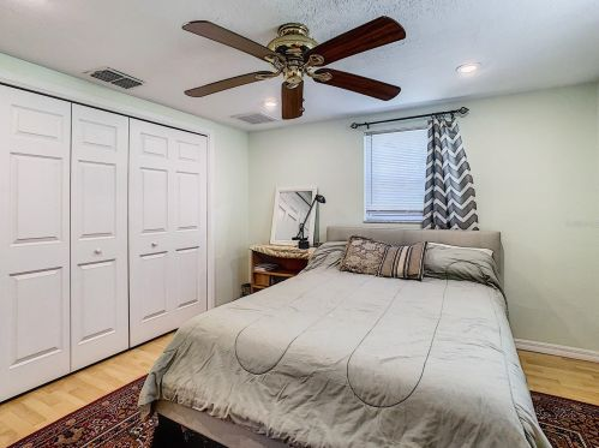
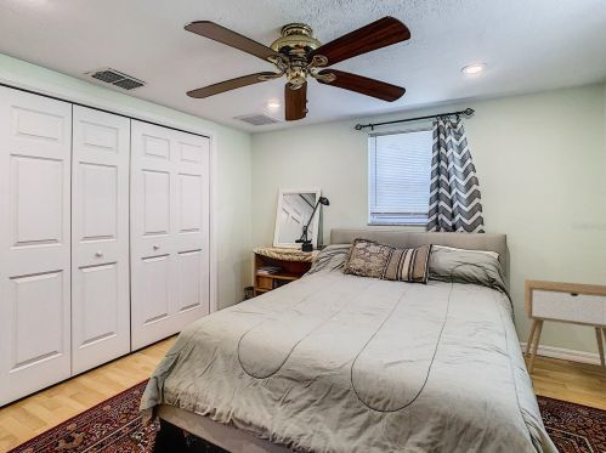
+ nightstand [523,278,606,374]
